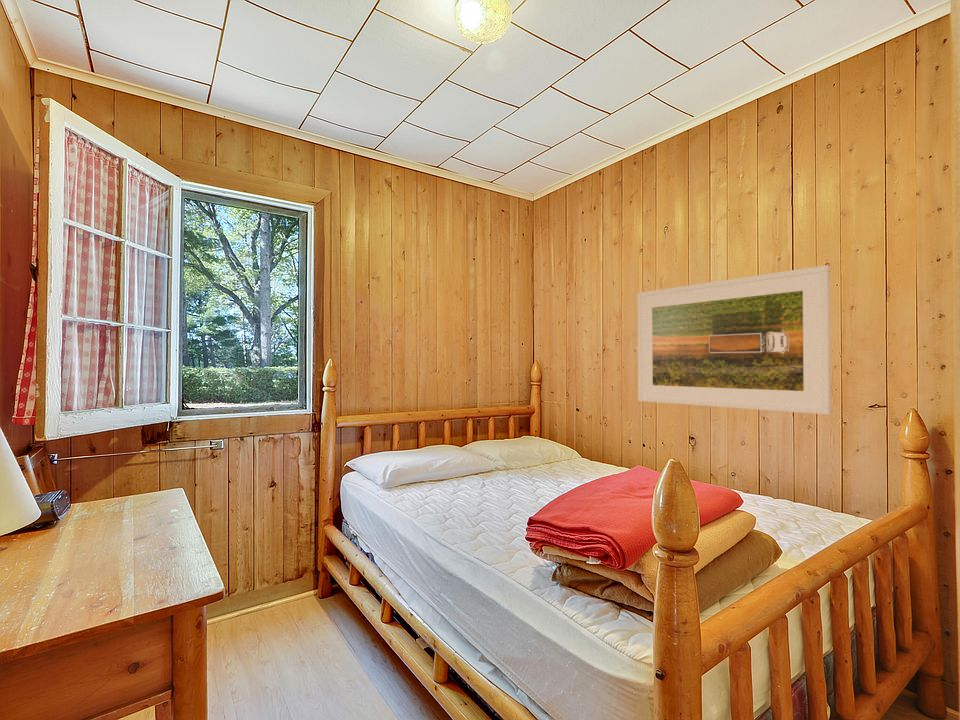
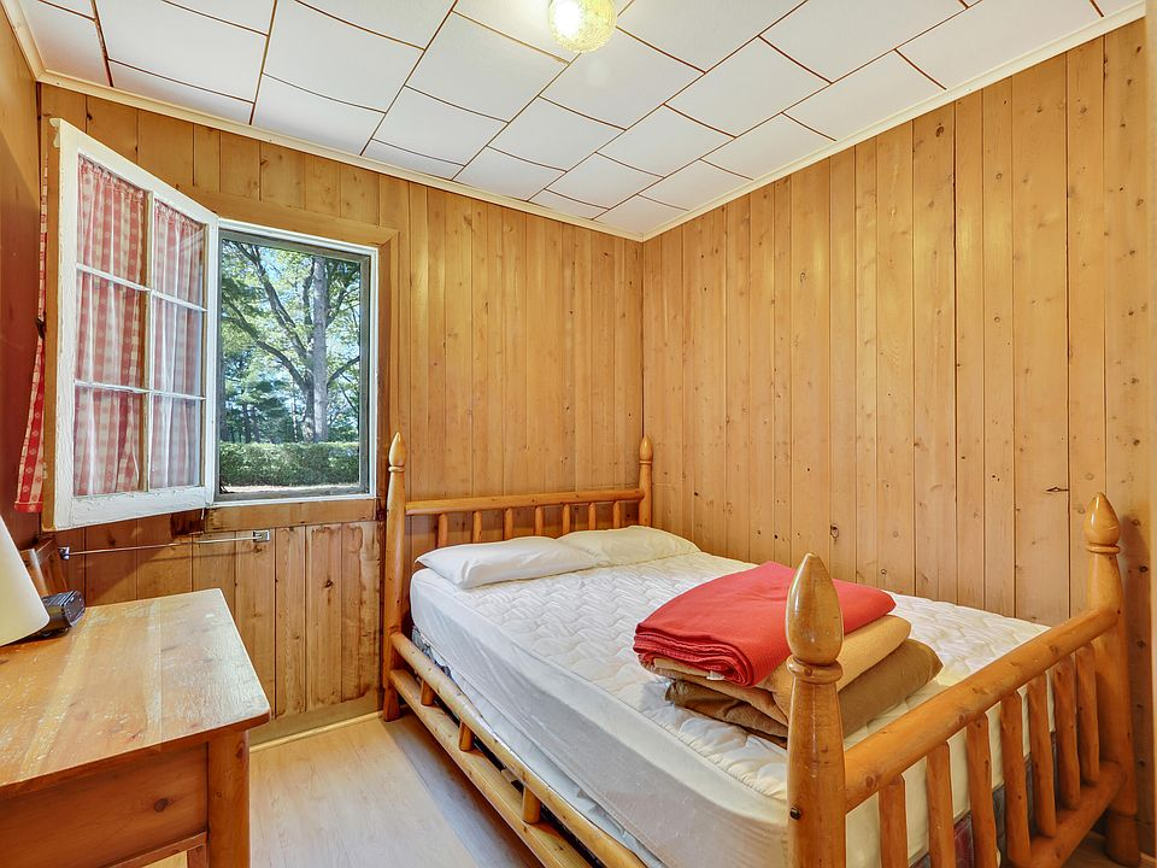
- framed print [636,264,832,416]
